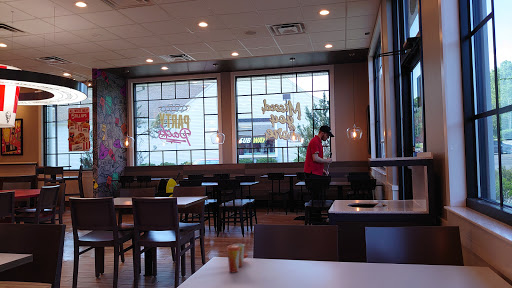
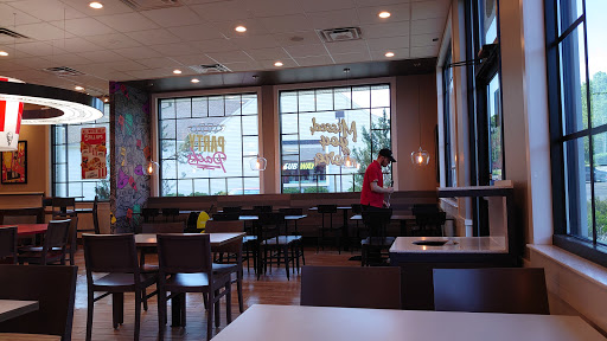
- beverage cup [226,243,250,274]
